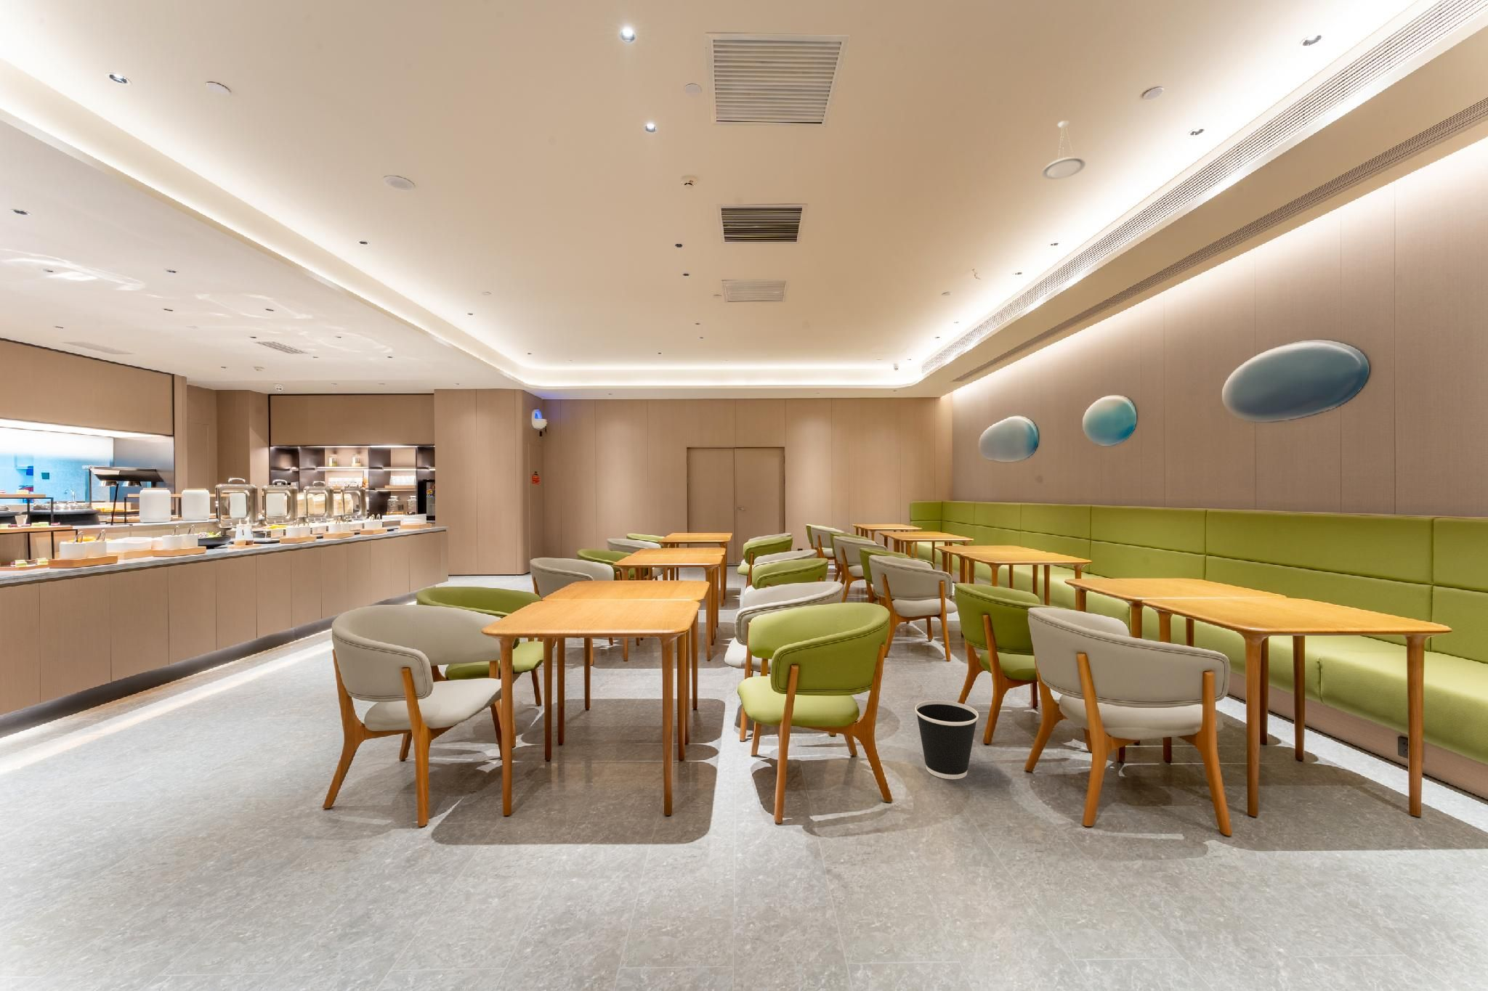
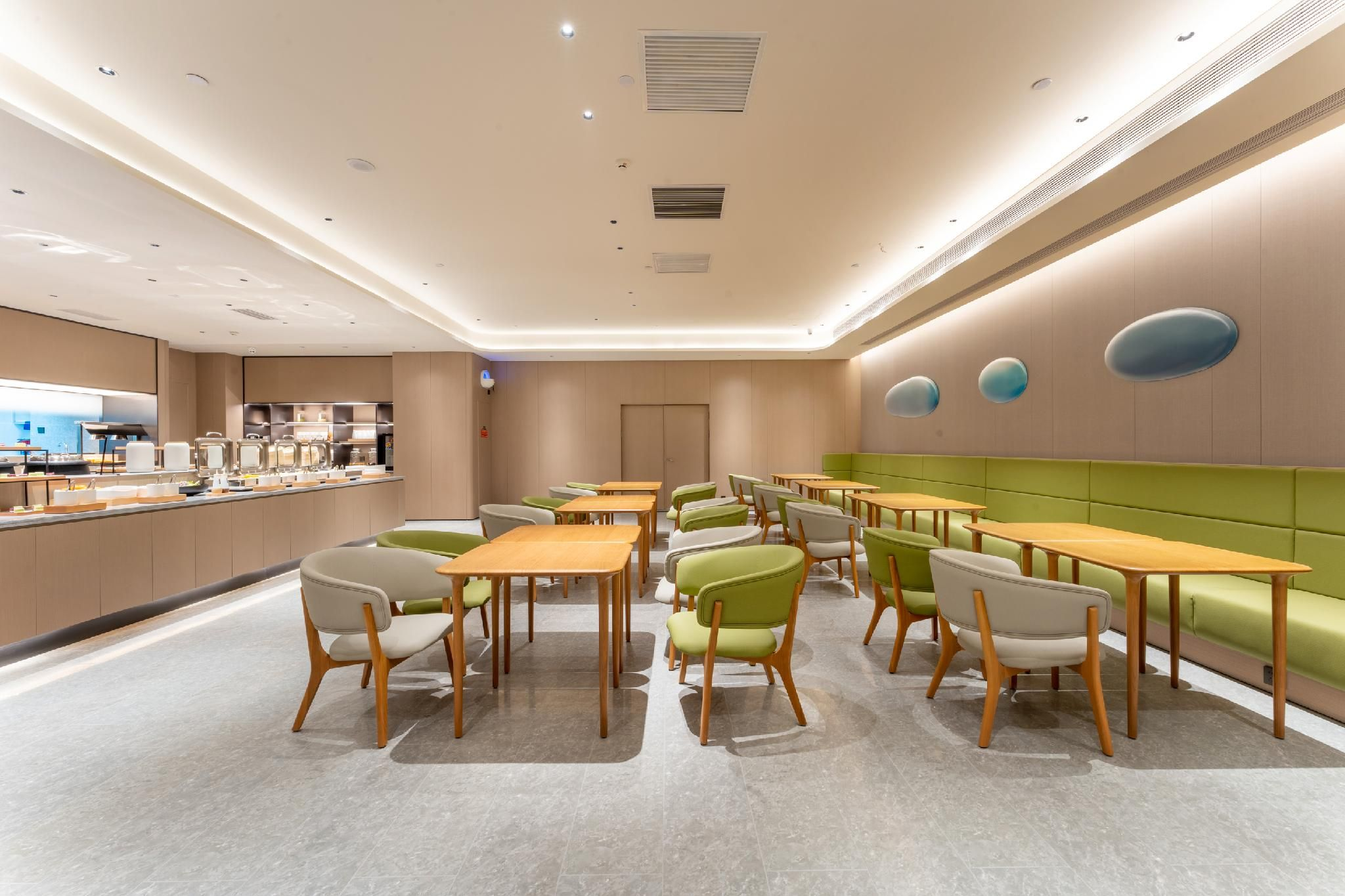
- wastebasket [914,700,979,780]
- pendant light [1041,119,1086,180]
